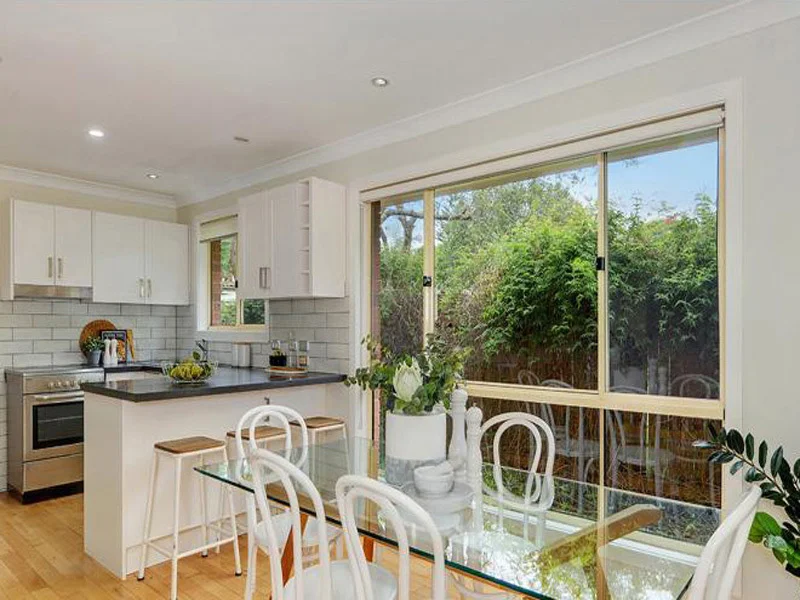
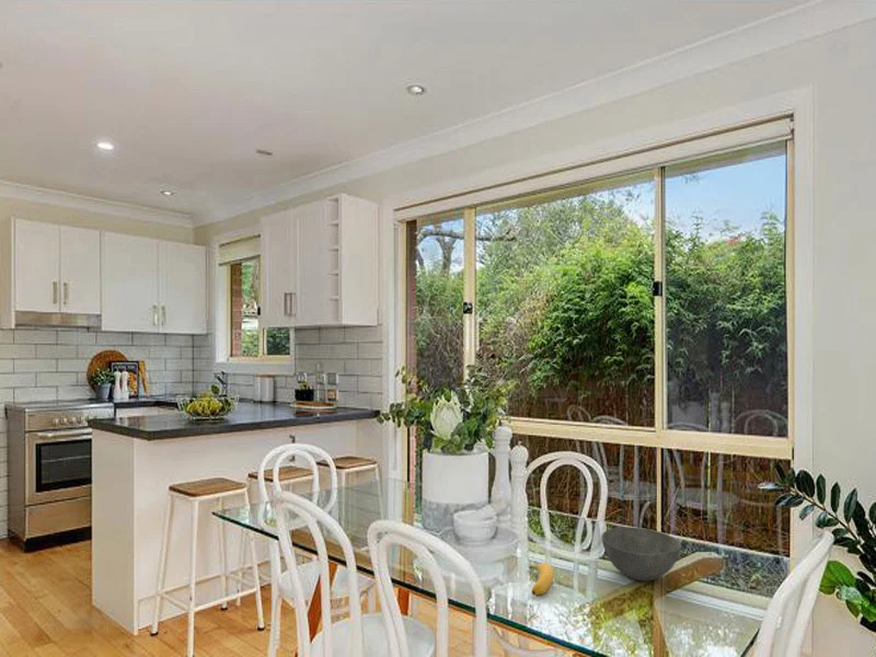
+ banana [528,562,555,597]
+ bowl [600,527,682,581]
